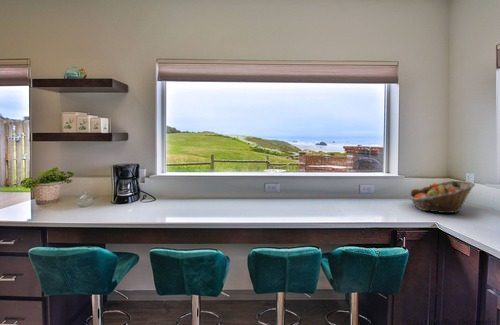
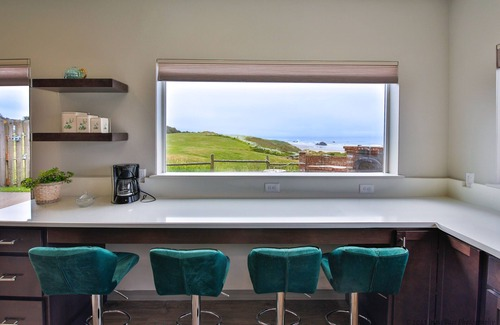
- fruit basket [407,180,476,214]
